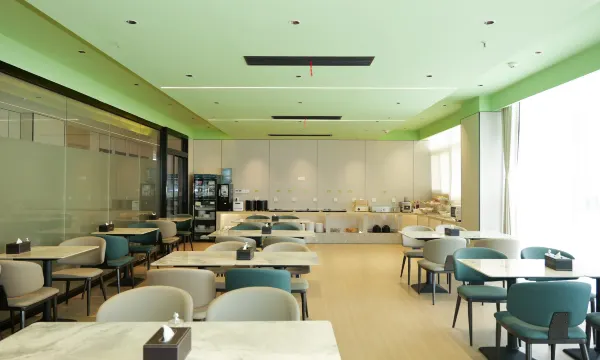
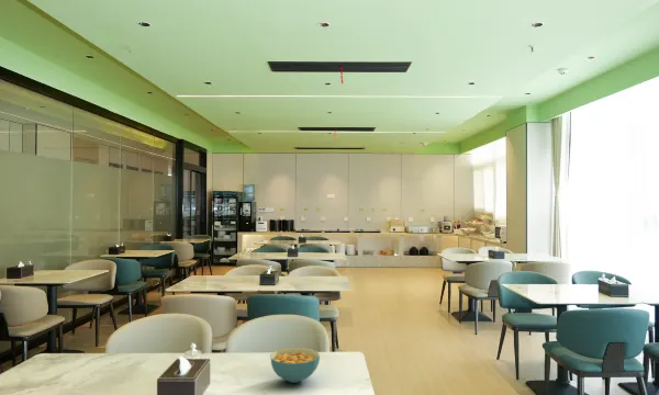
+ cereal bowl [269,347,321,384]
